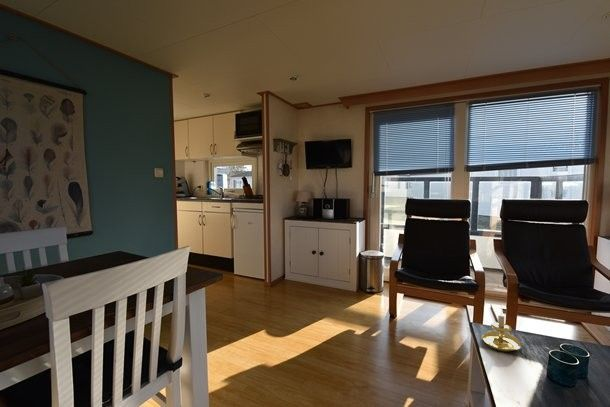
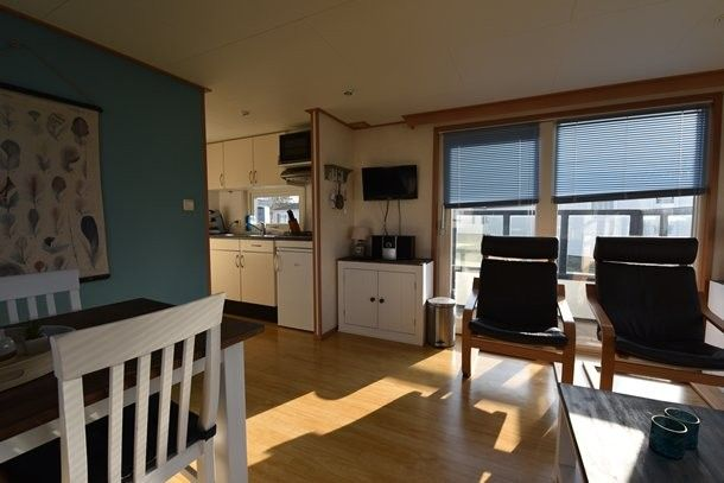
- candle holder [481,305,522,352]
